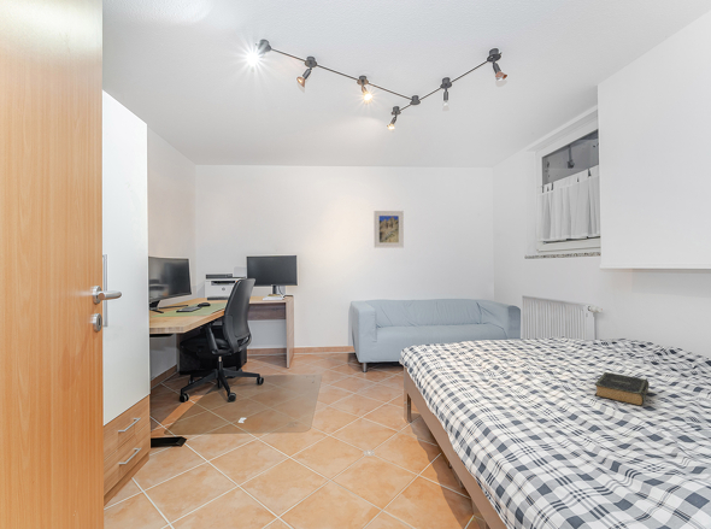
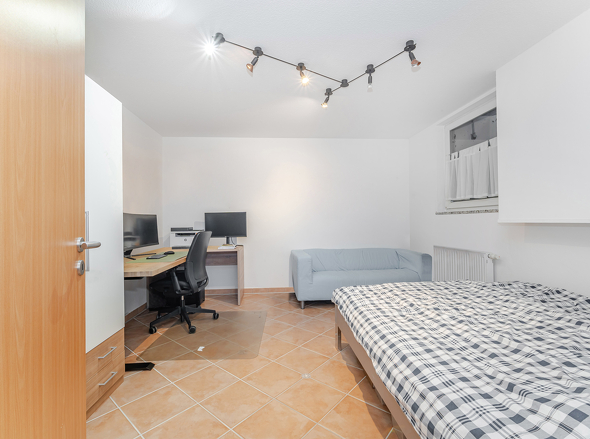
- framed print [372,210,405,248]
- book [593,371,651,407]
